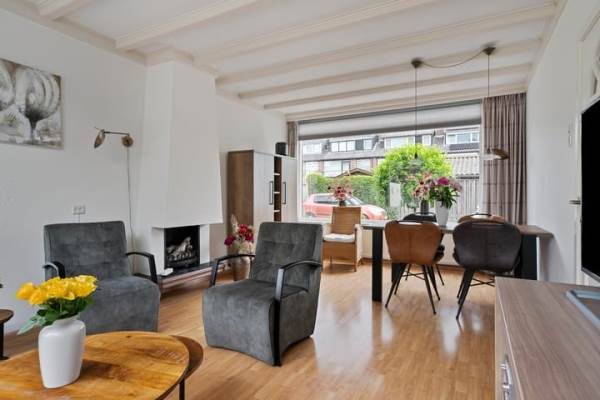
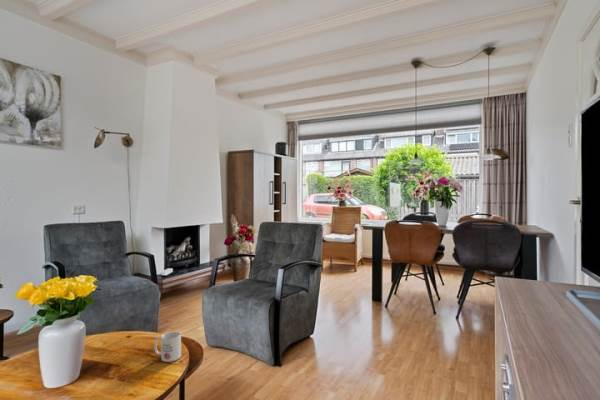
+ mug [153,330,182,363]
